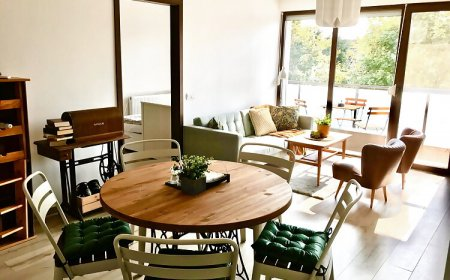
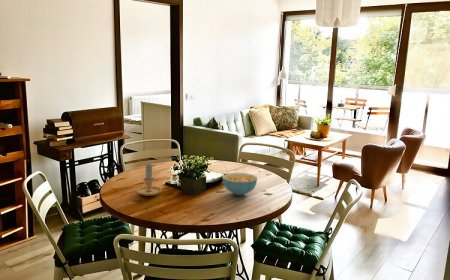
+ candle [135,163,163,197]
+ cereal bowl [222,172,258,196]
